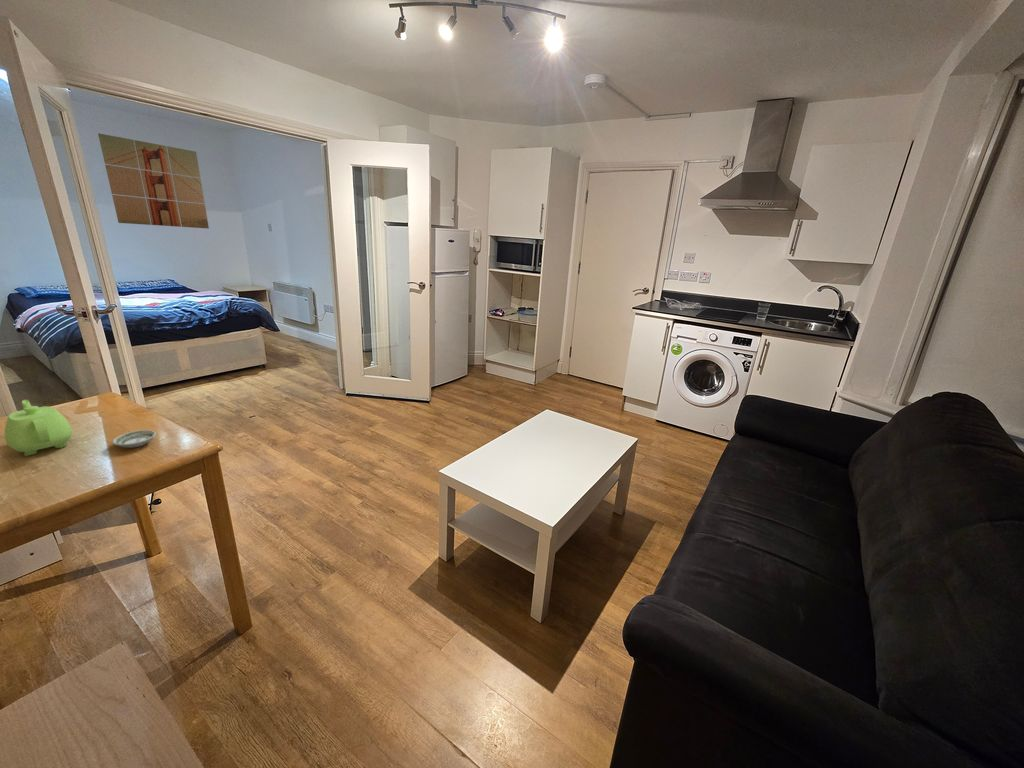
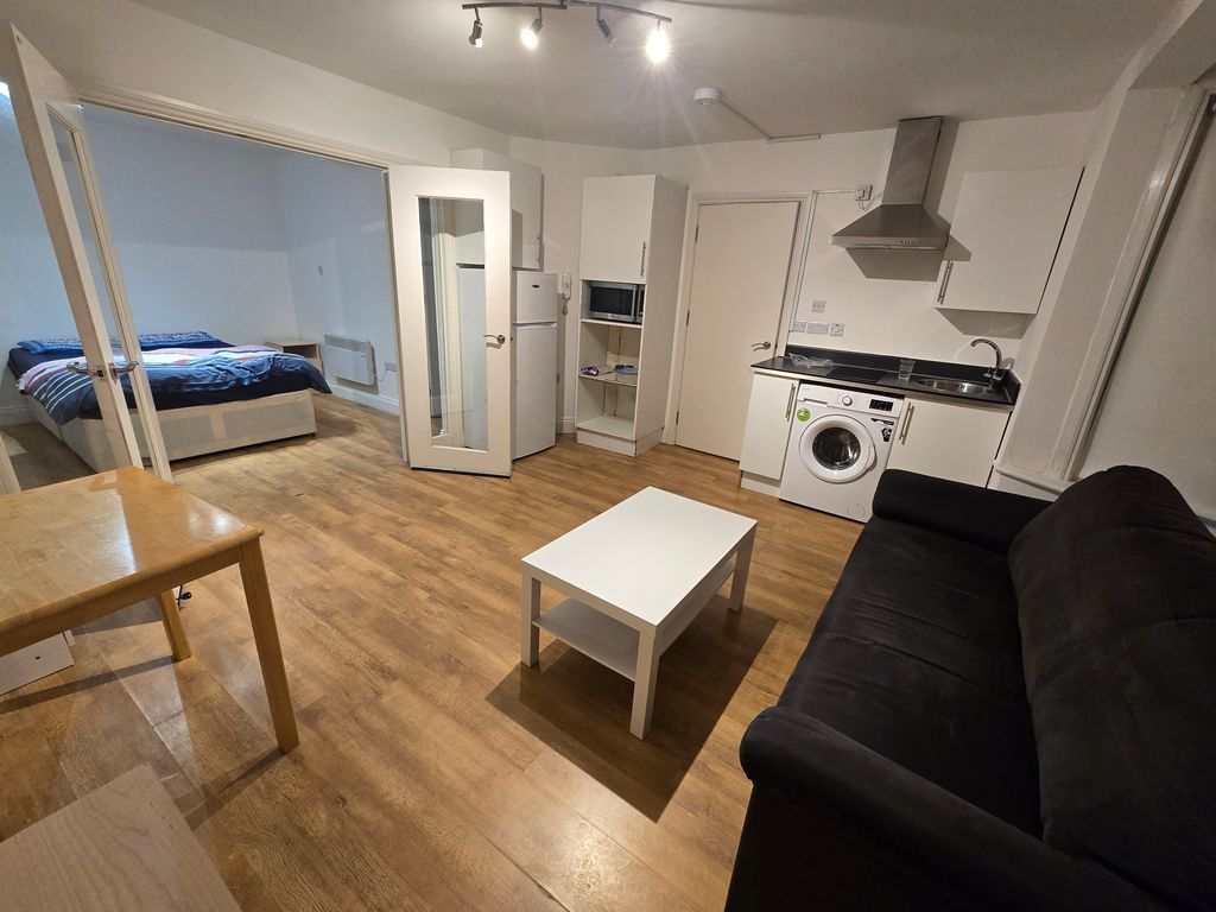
- teapot [4,399,73,457]
- wall art [97,132,210,229]
- saucer [111,429,157,449]
